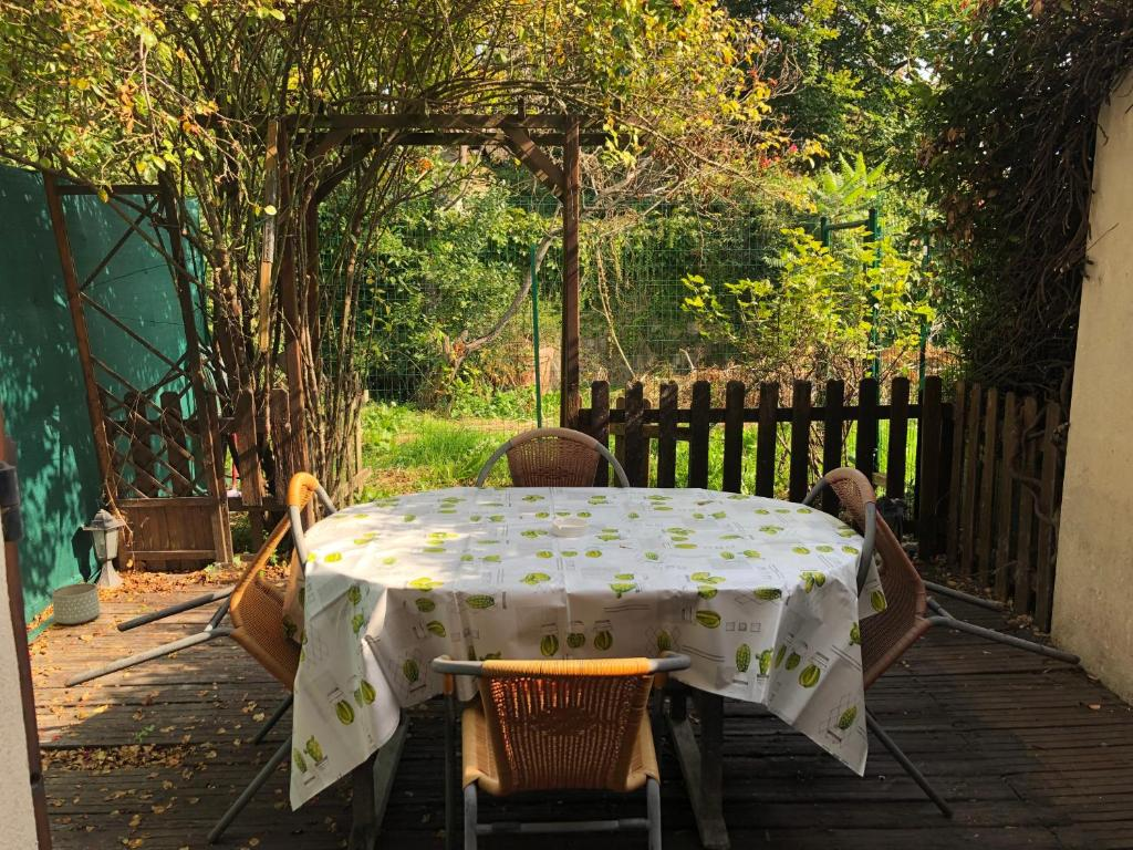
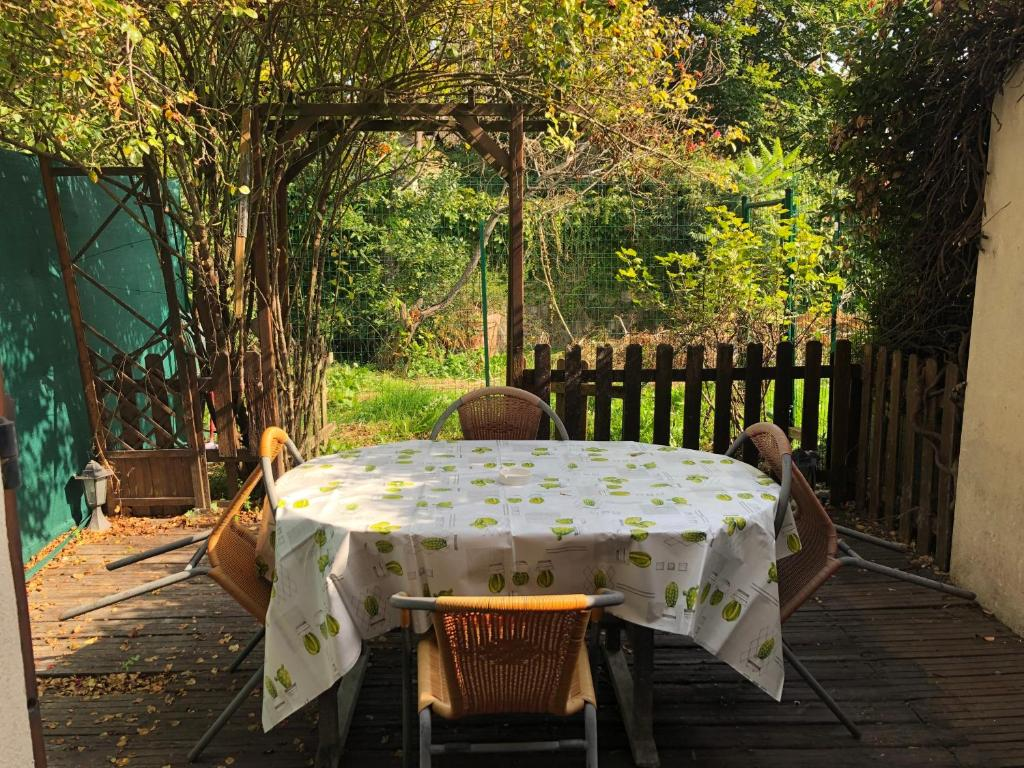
- planter [51,582,101,625]
